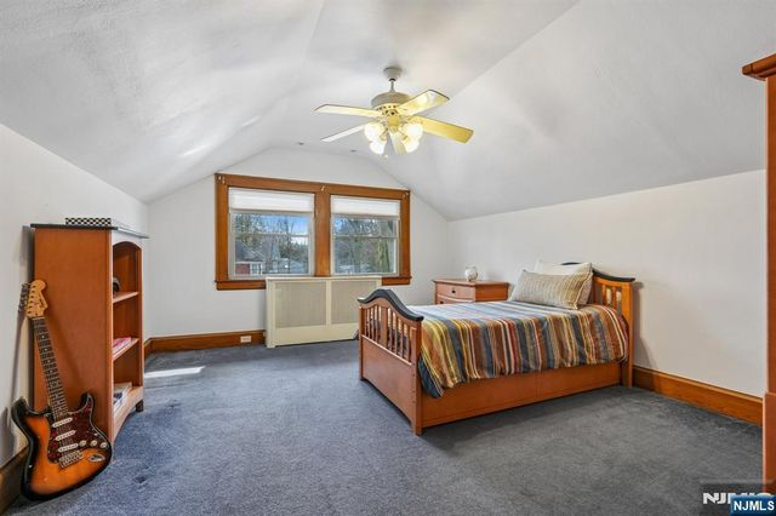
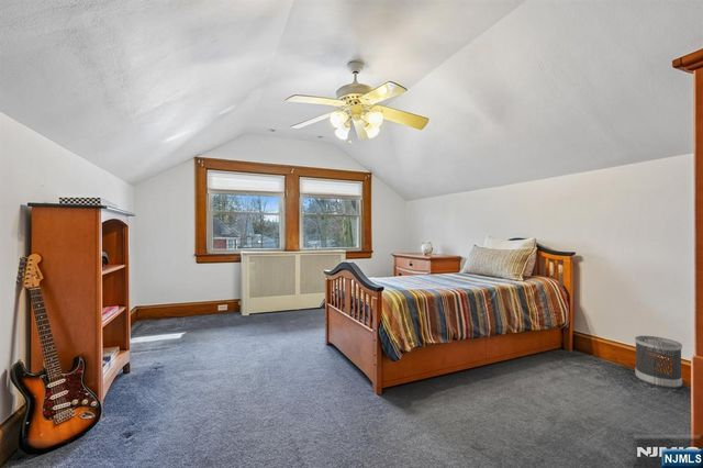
+ wastebasket [634,335,683,389]
